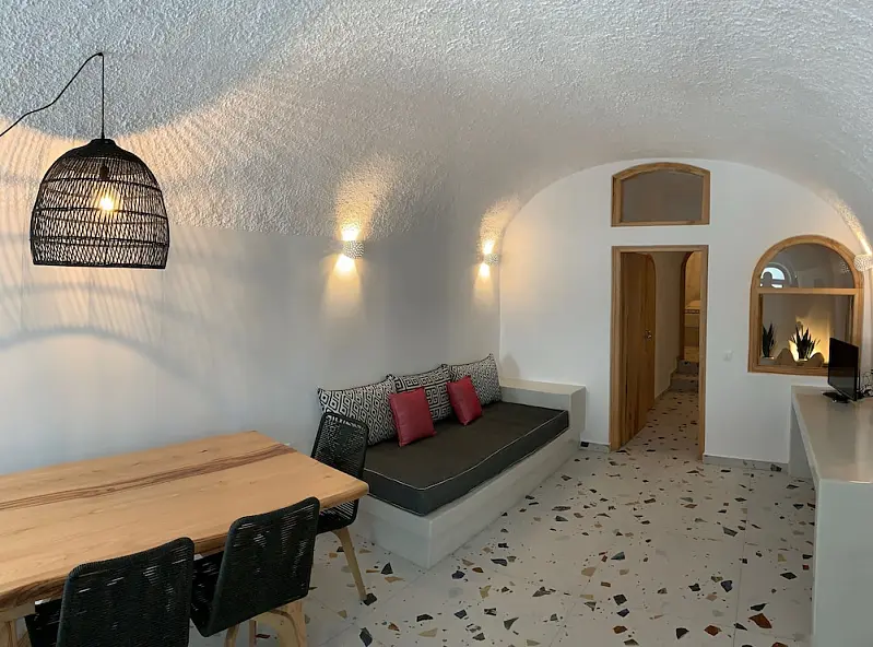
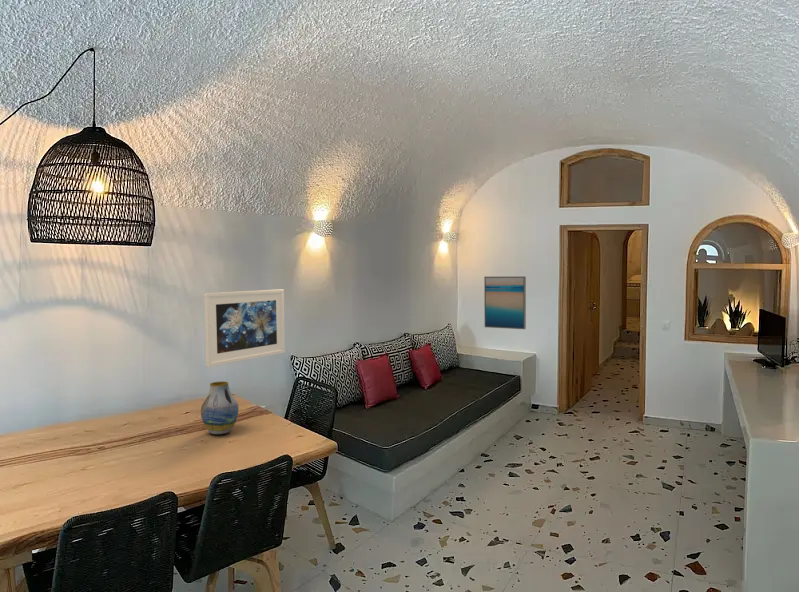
+ vase [200,380,240,435]
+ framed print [203,288,286,368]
+ wall art [483,275,527,330]
